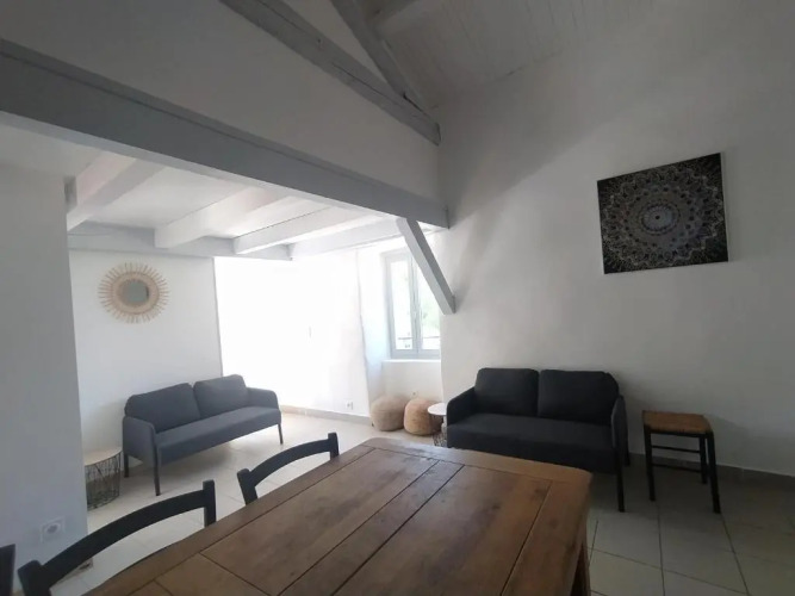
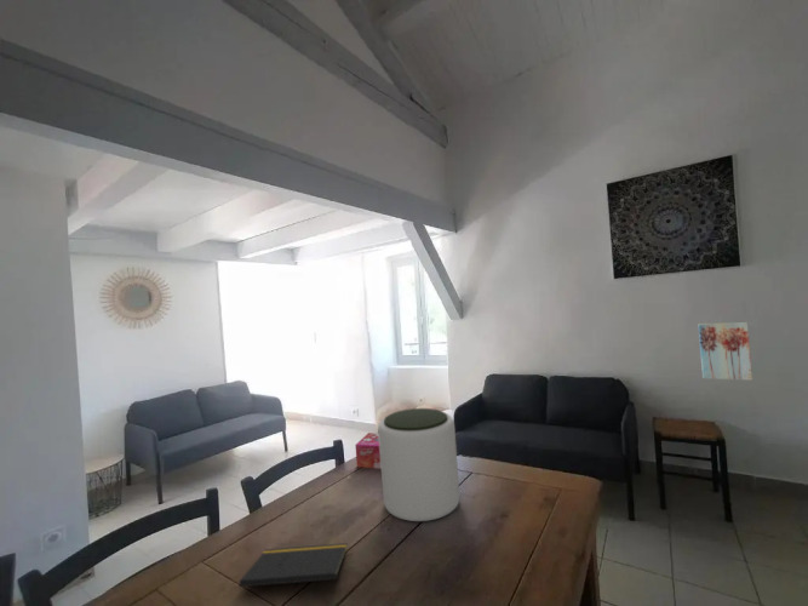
+ wall art [697,321,753,382]
+ plant pot [377,407,462,522]
+ tissue box [354,431,382,470]
+ notepad [239,542,349,594]
